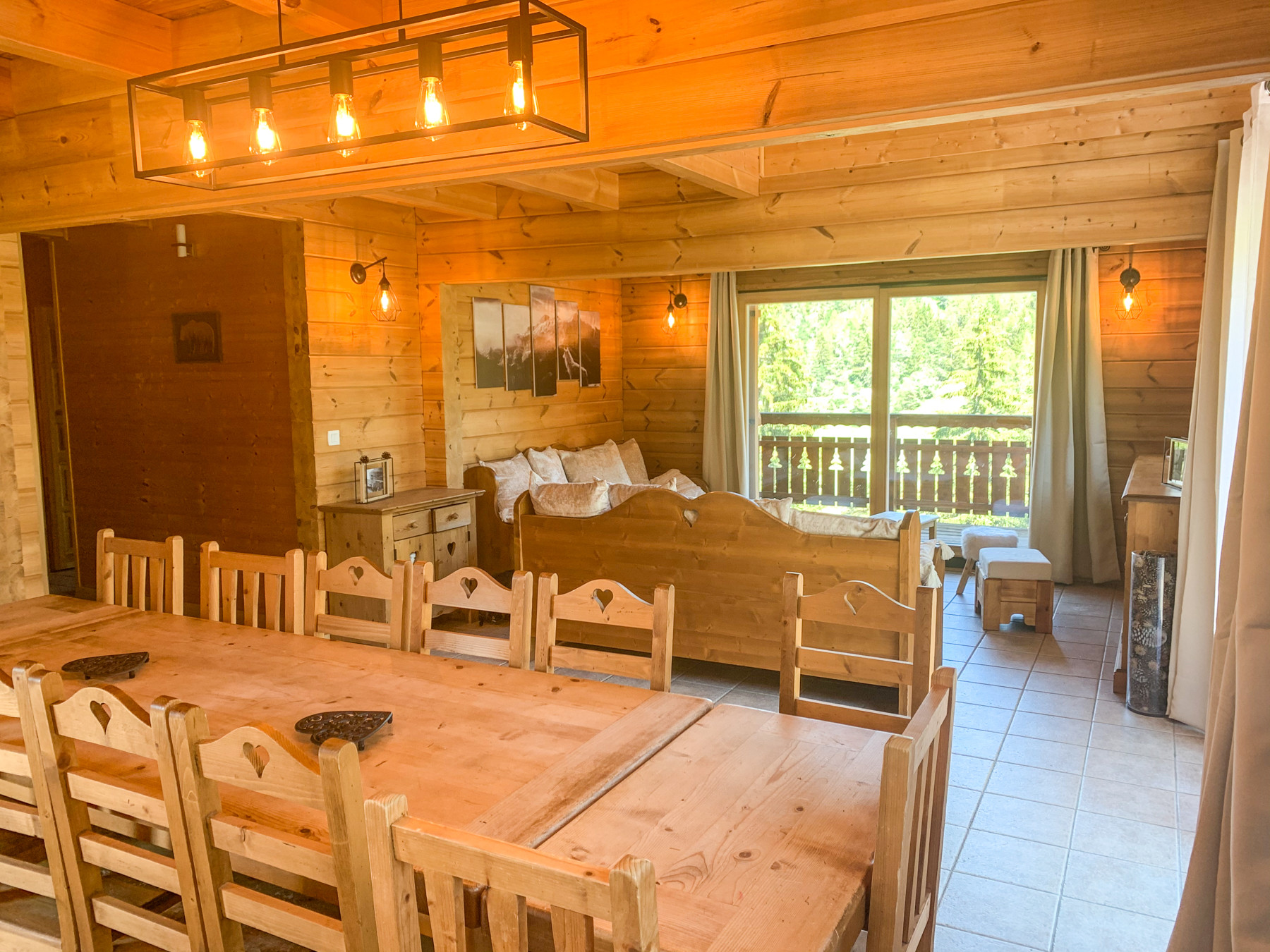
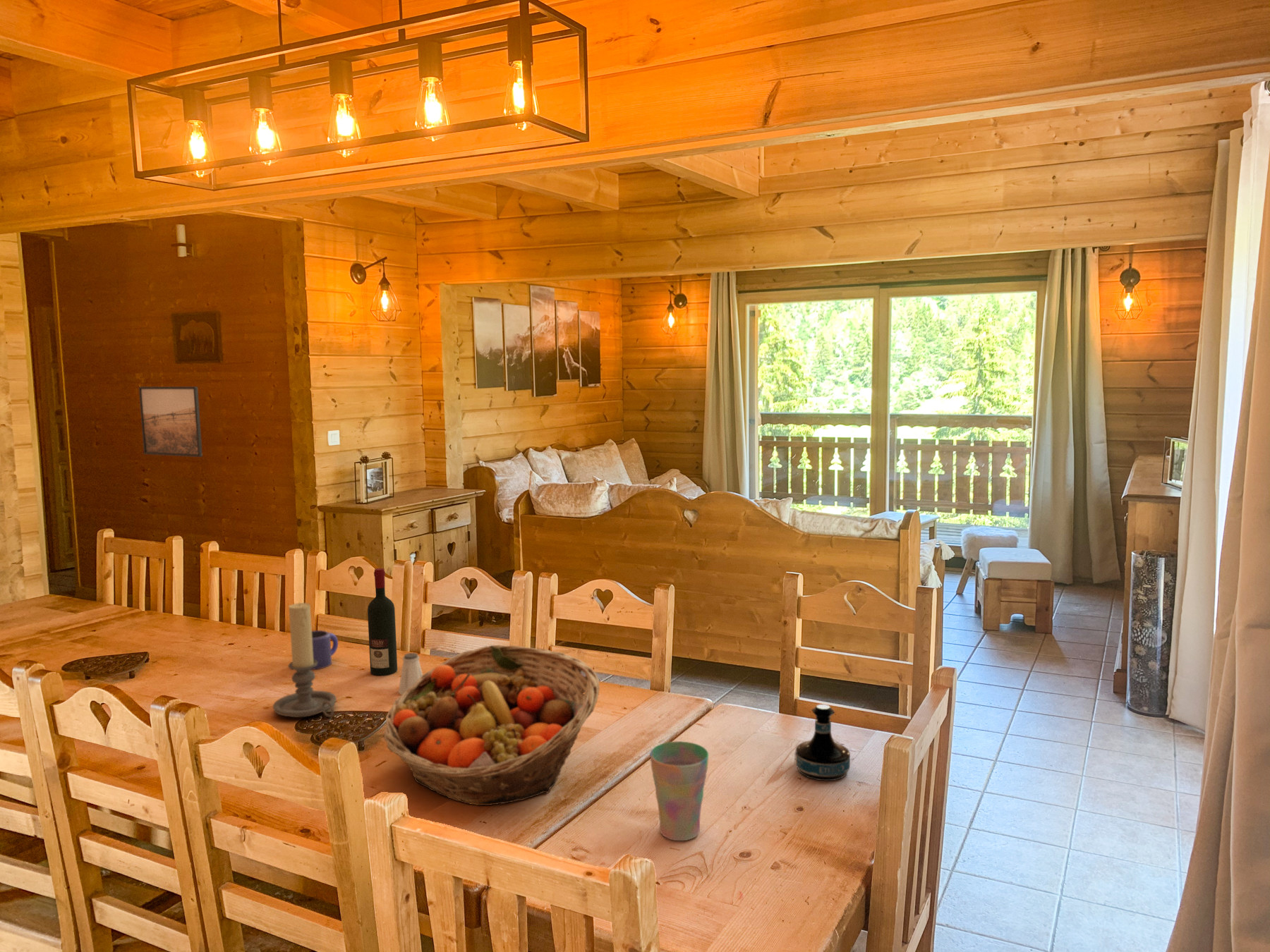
+ fruit basket [383,645,600,806]
+ saltshaker [397,652,423,695]
+ cup [649,740,710,841]
+ candle holder [272,602,337,719]
+ tequila bottle [794,704,851,781]
+ alcohol [367,568,398,677]
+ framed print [138,386,203,458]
+ mug [310,630,339,671]
